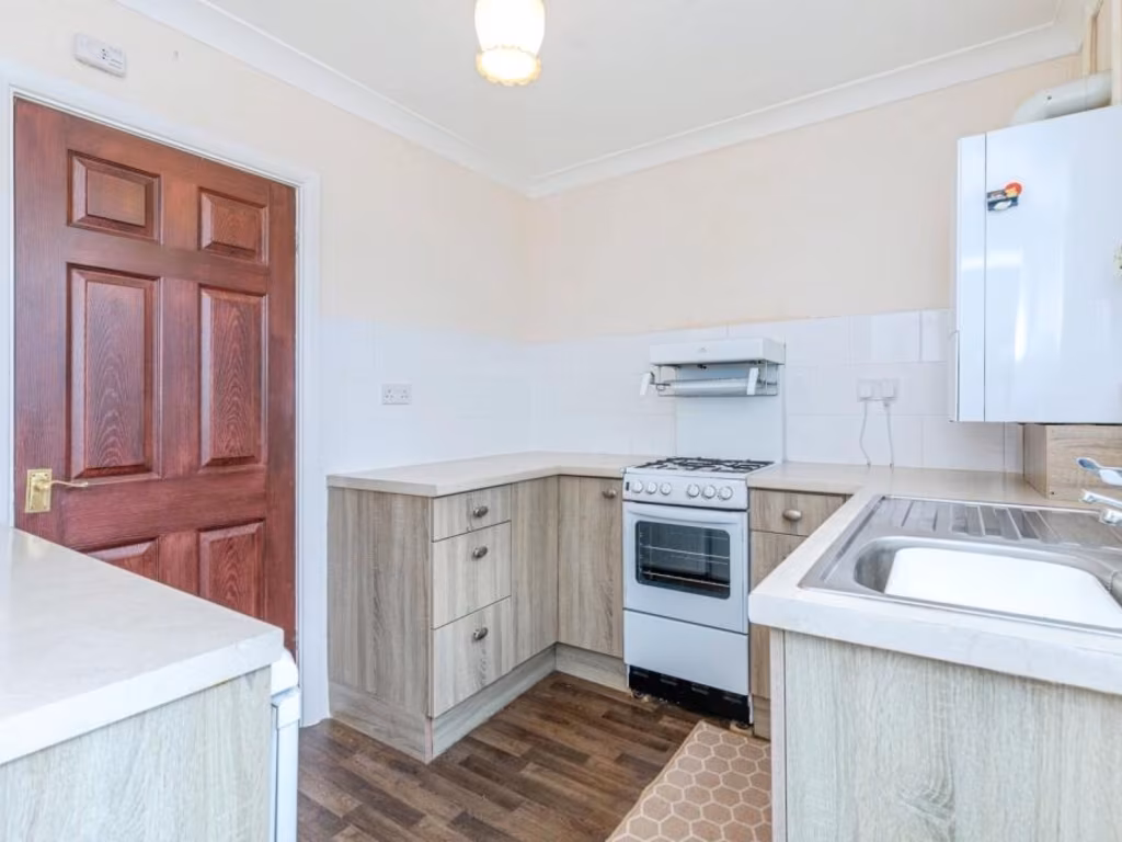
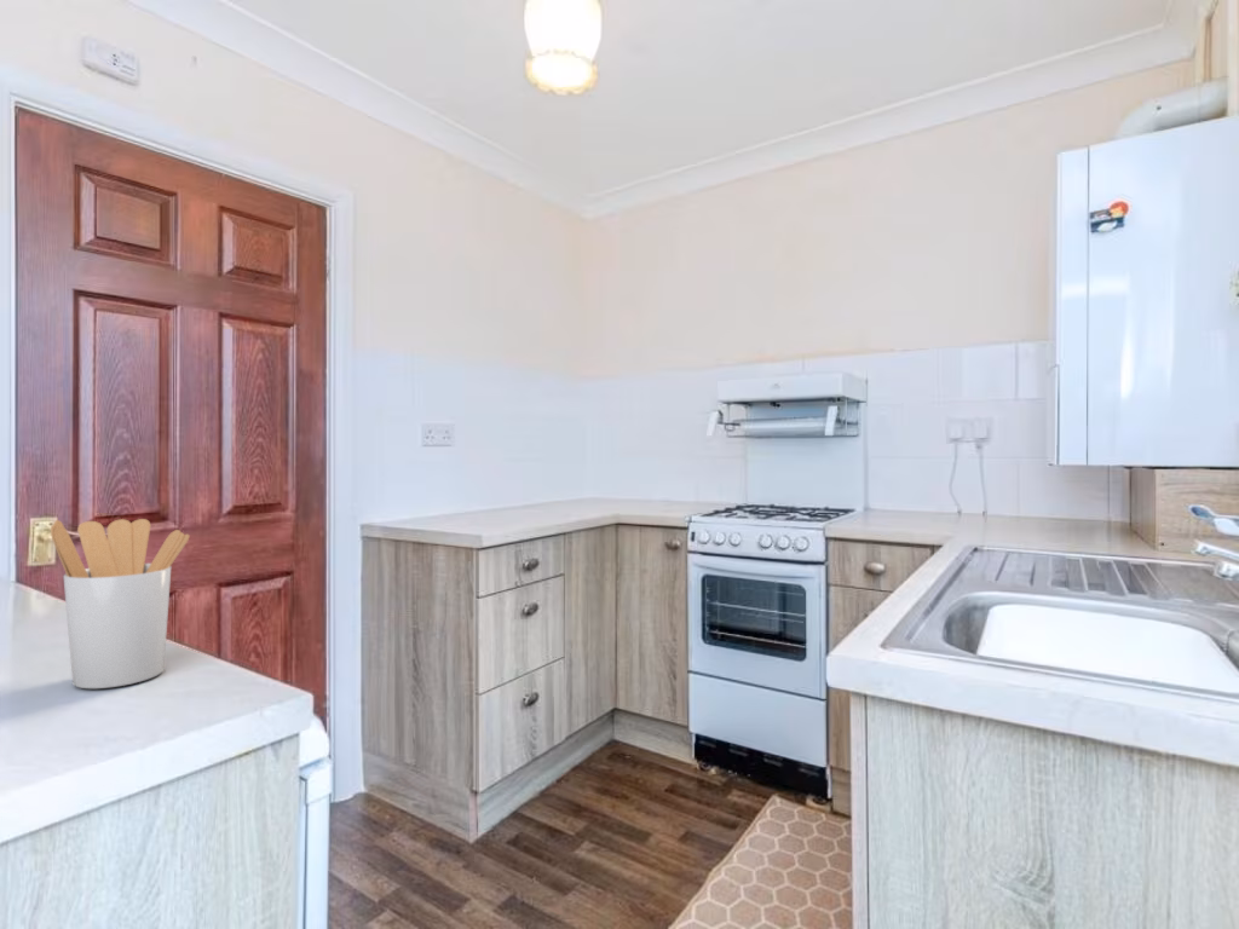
+ utensil holder [50,518,190,689]
